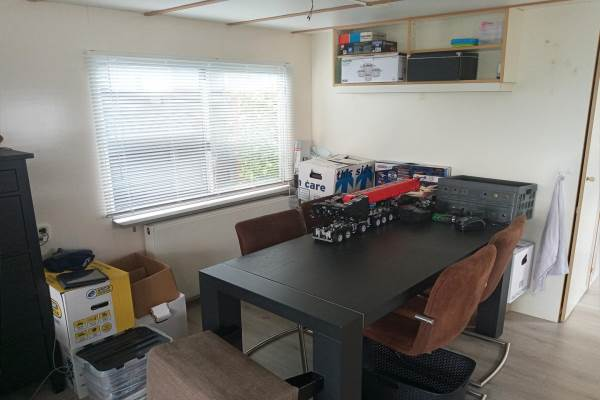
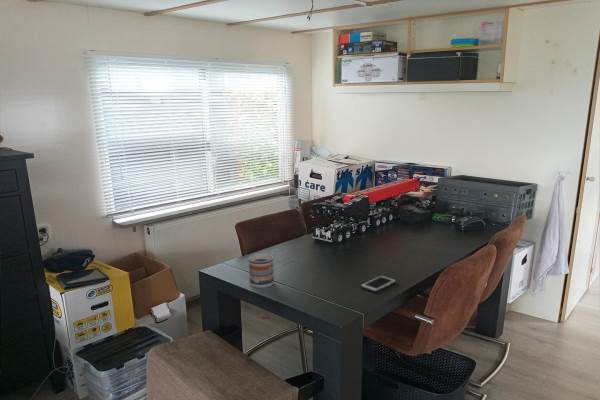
+ cell phone [360,275,397,293]
+ mug [248,253,275,289]
